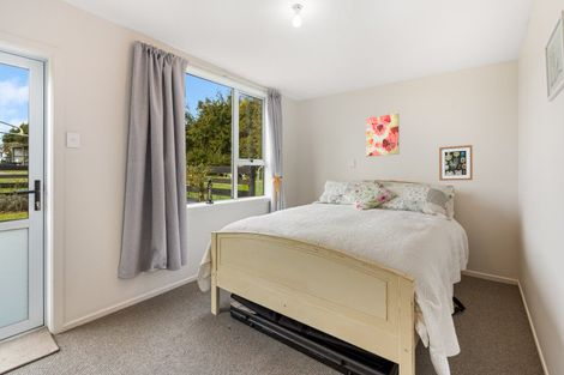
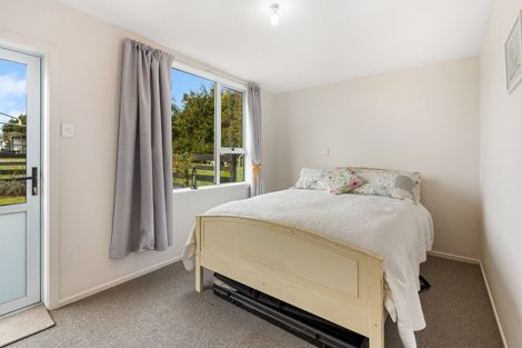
- wall art [438,144,474,182]
- wall art [365,113,400,158]
